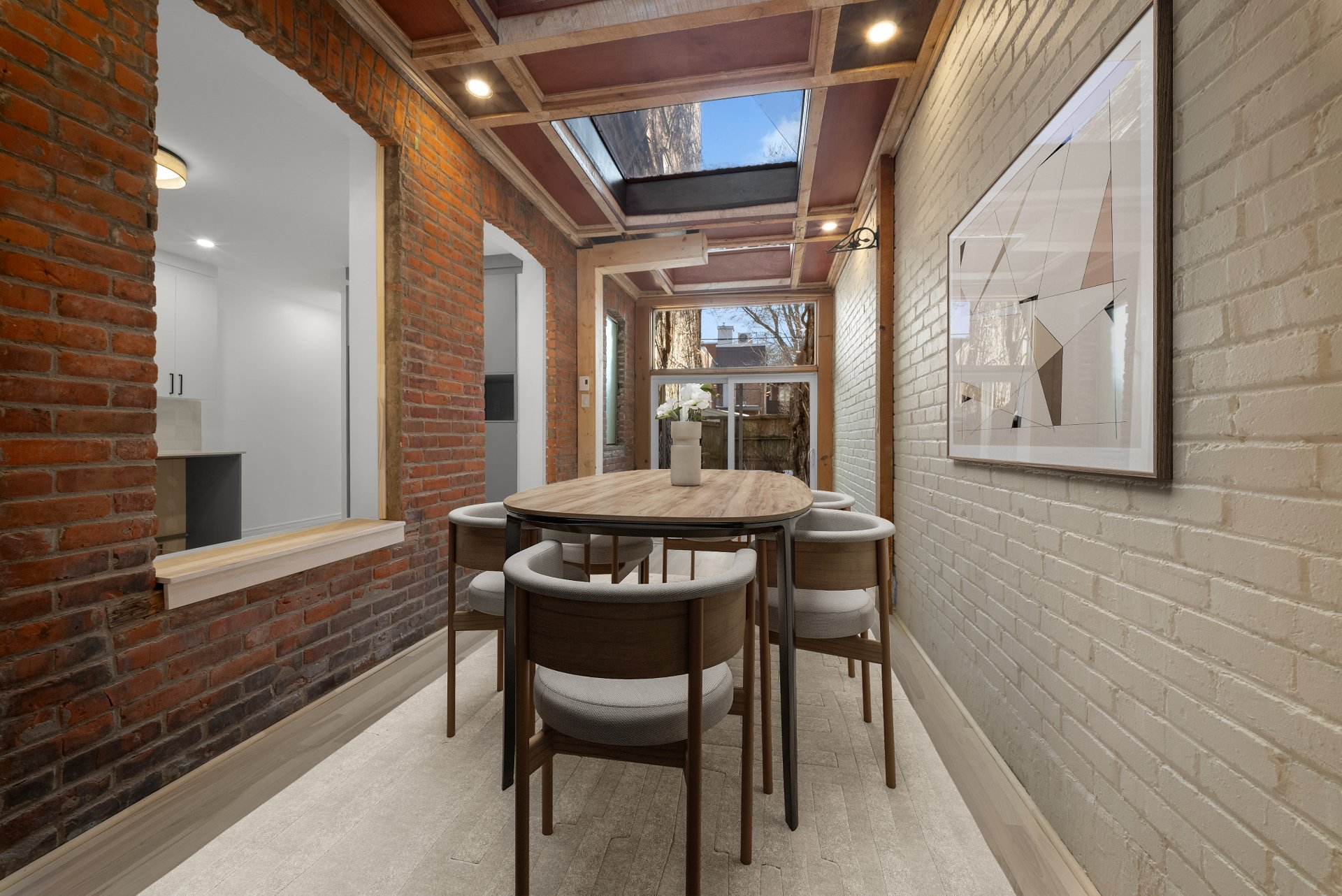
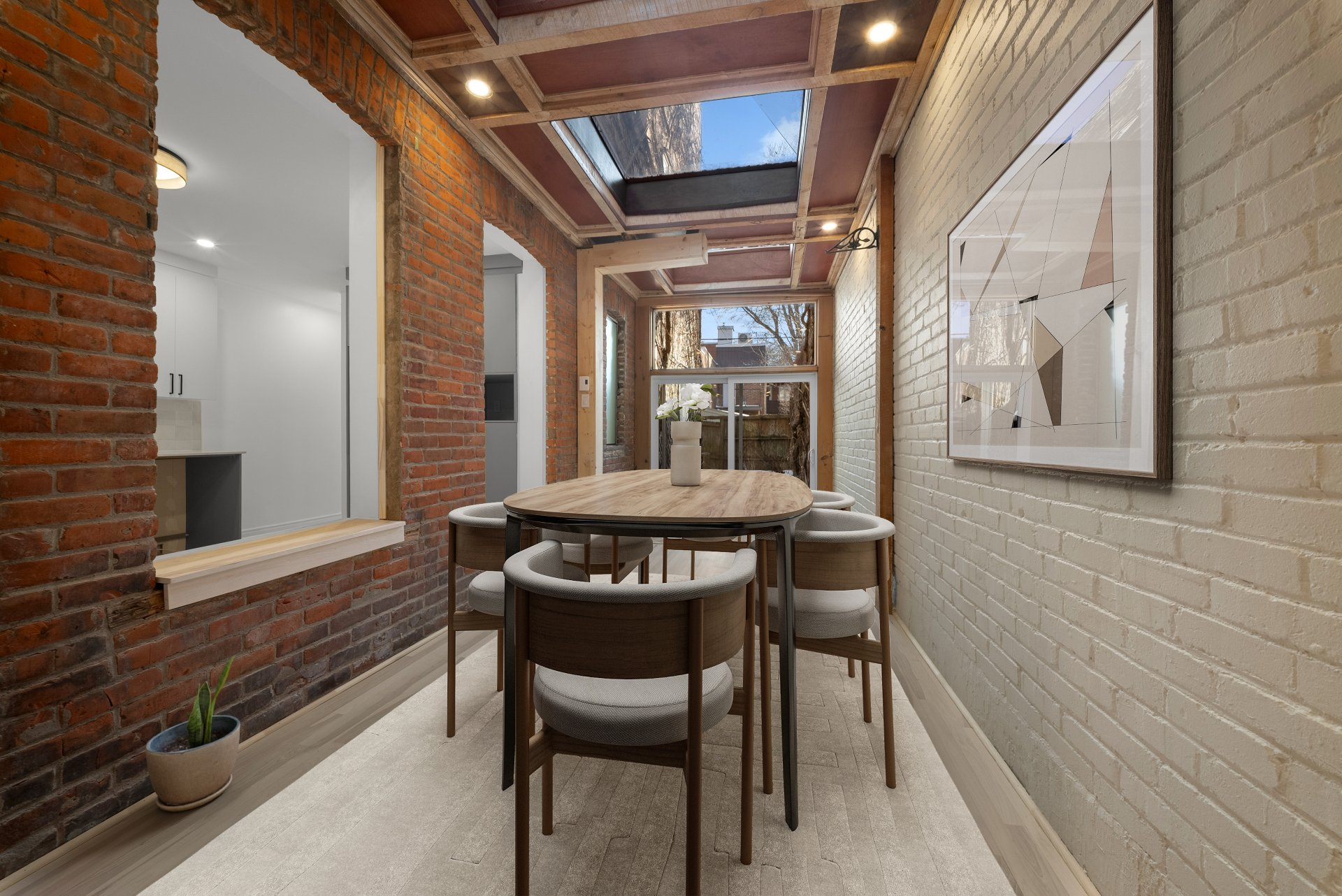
+ potted plant [145,654,240,812]
